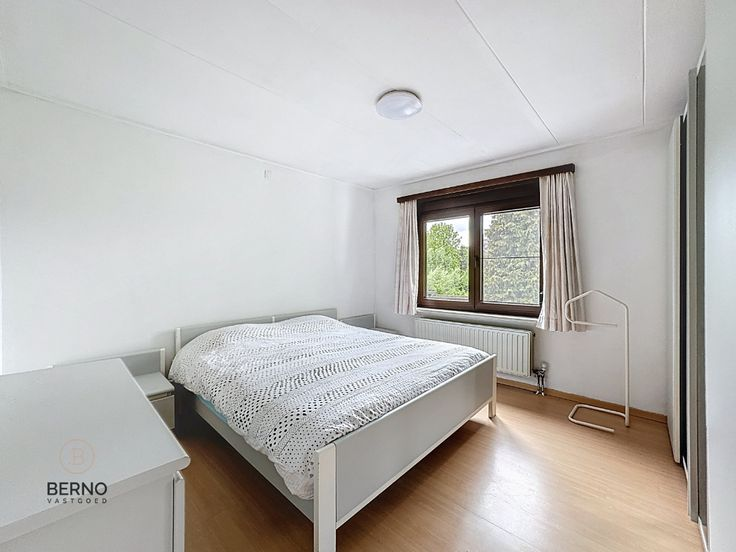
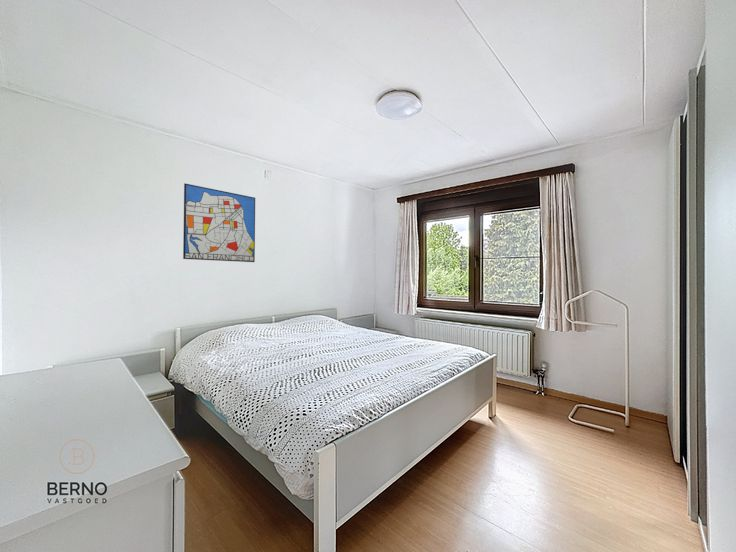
+ wall art [182,182,256,263]
